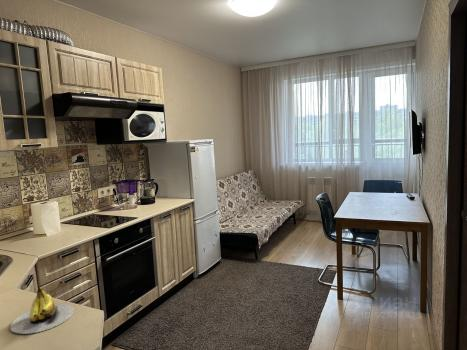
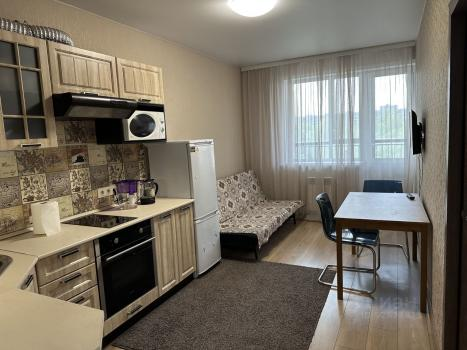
- banana [9,286,75,335]
